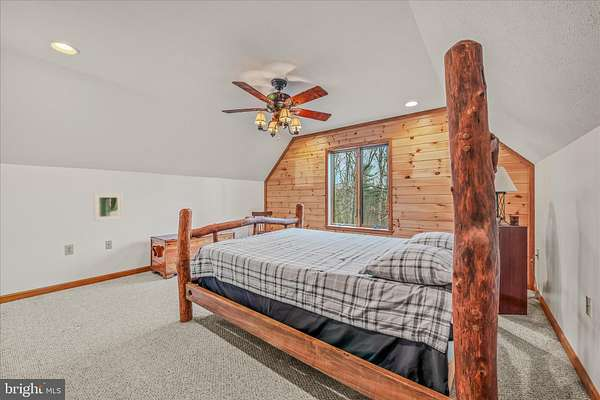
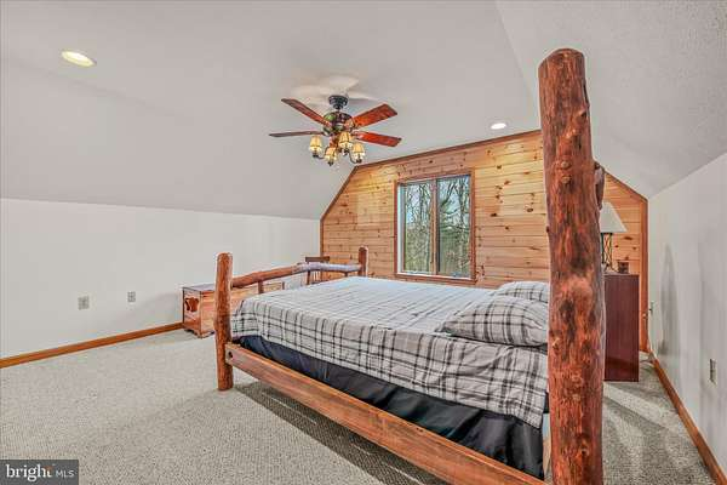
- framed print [93,192,124,222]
